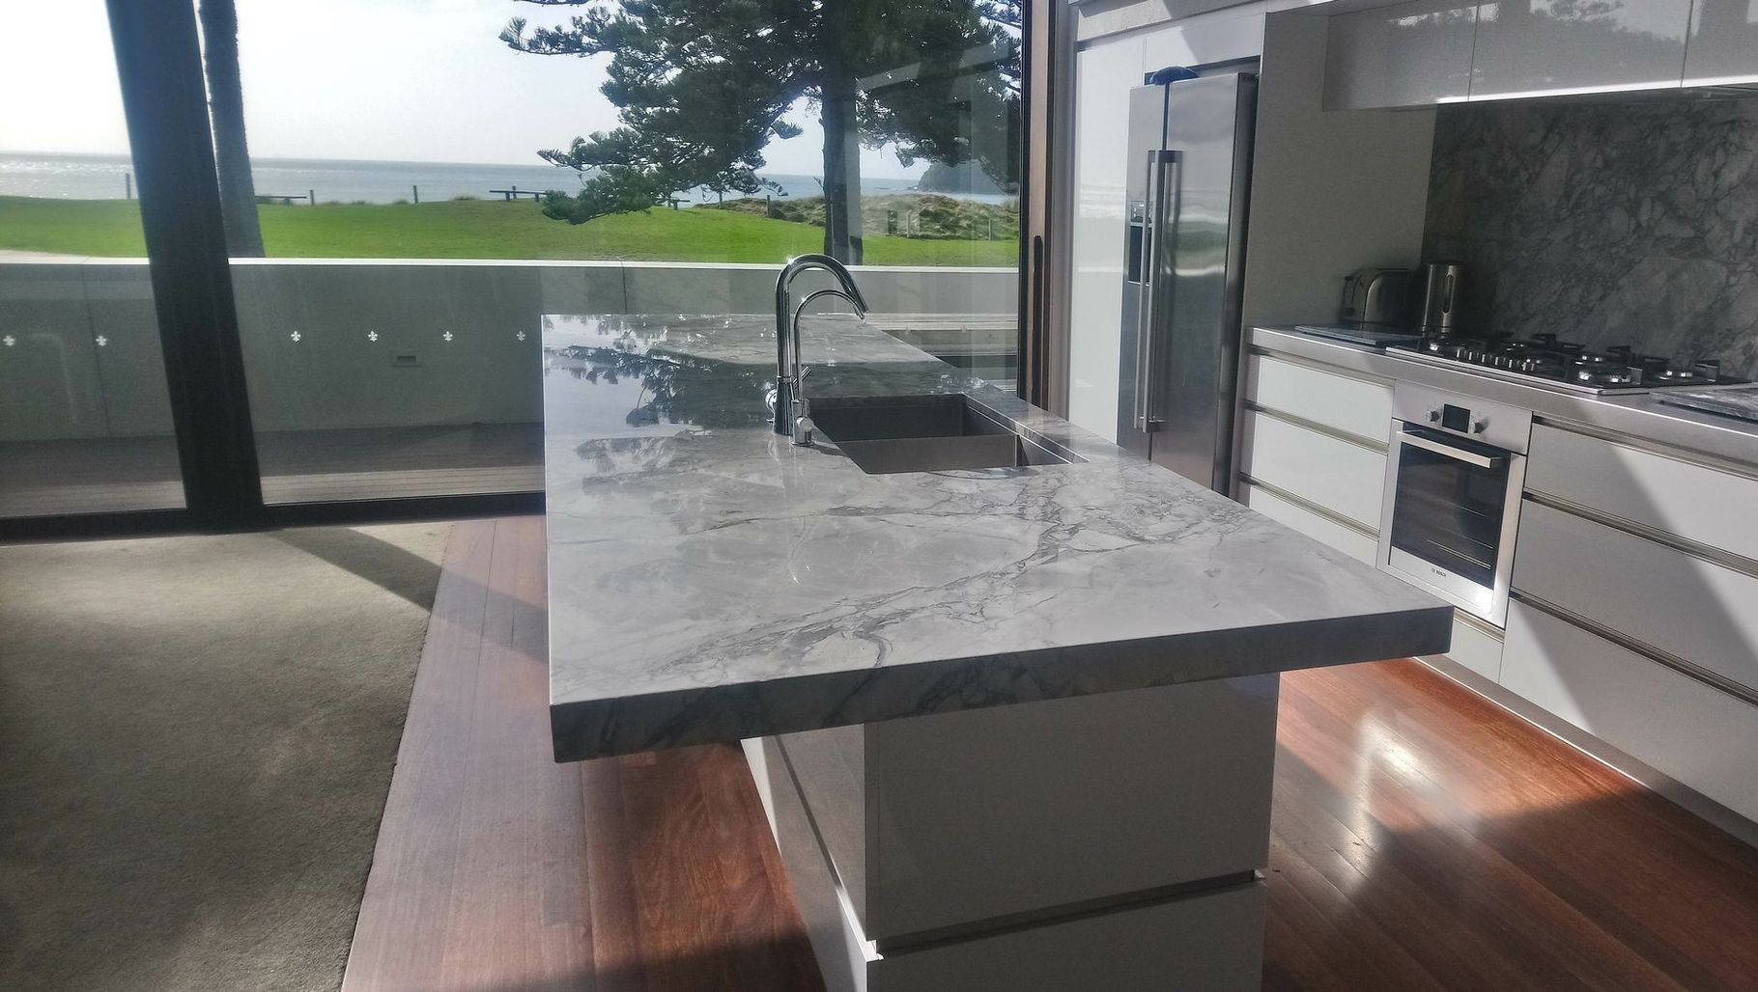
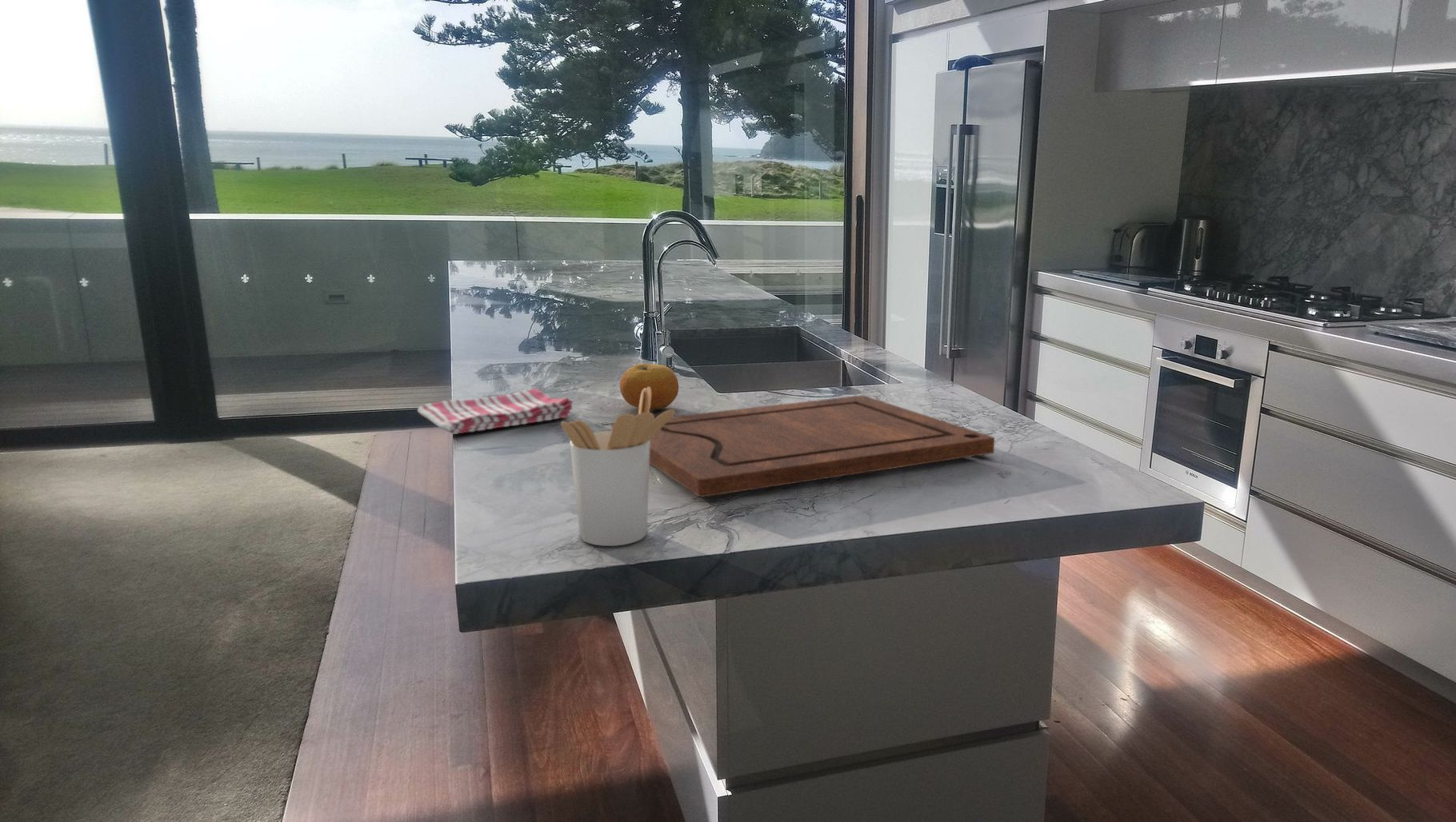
+ dish towel [417,388,574,435]
+ cutting board [611,395,995,498]
+ fruit [619,363,679,410]
+ utensil holder [560,387,676,547]
